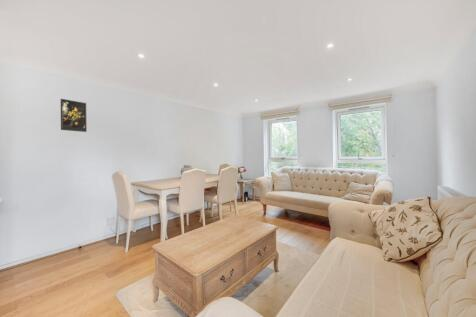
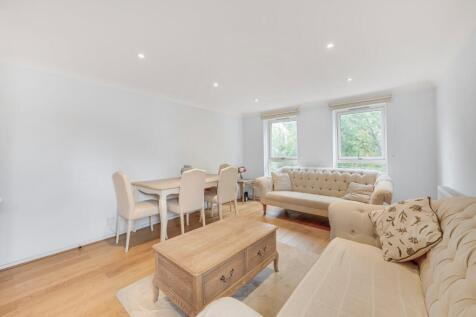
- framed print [60,98,88,133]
